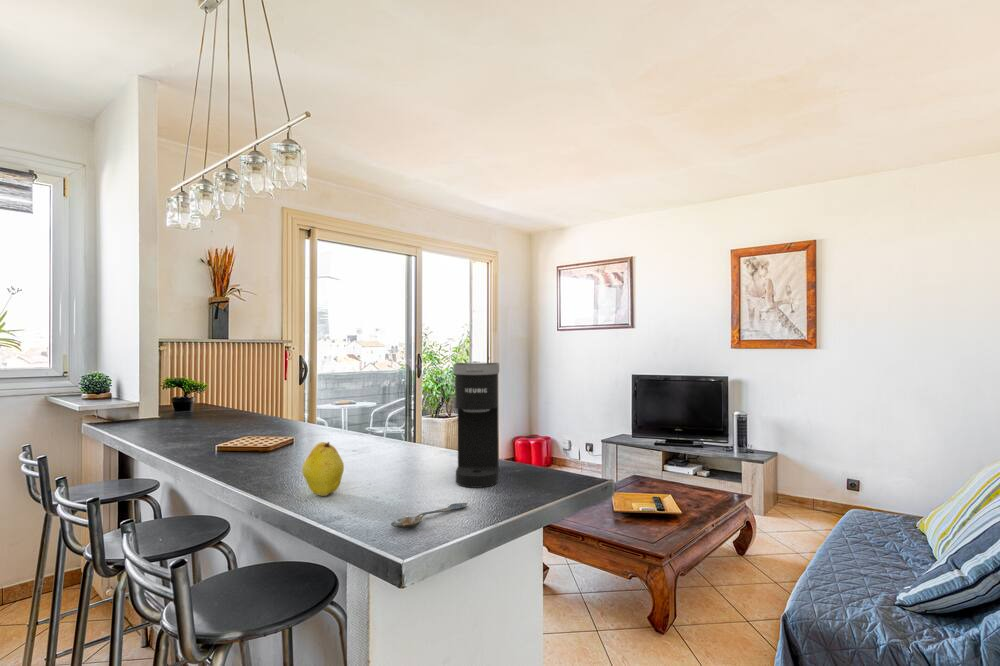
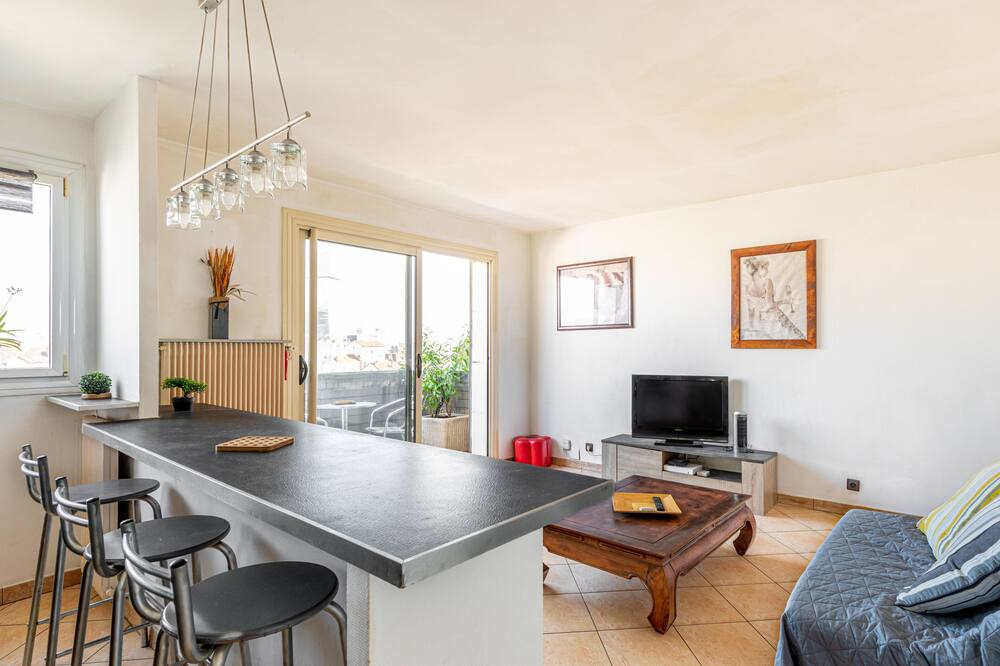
- fruit [301,441,345,497]
- coffee maker [453,362,500,489]
- spoon [390,502,468,529]
